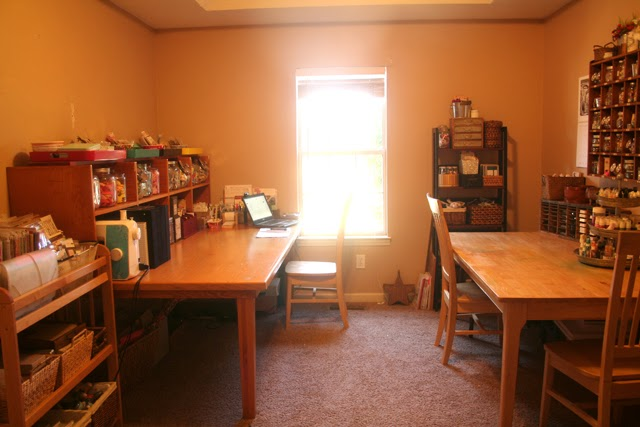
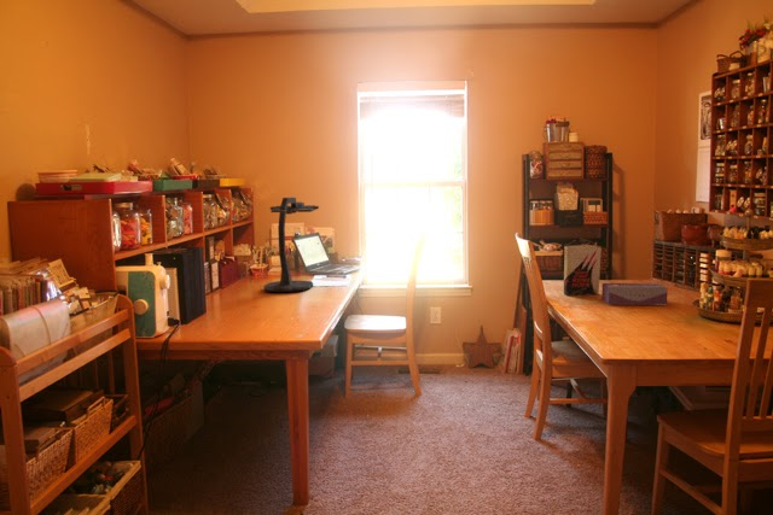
+ desk lamp [263,197,320,293]
+ book [563,244,603,297]
+ tissue box [600,282,669,306]
